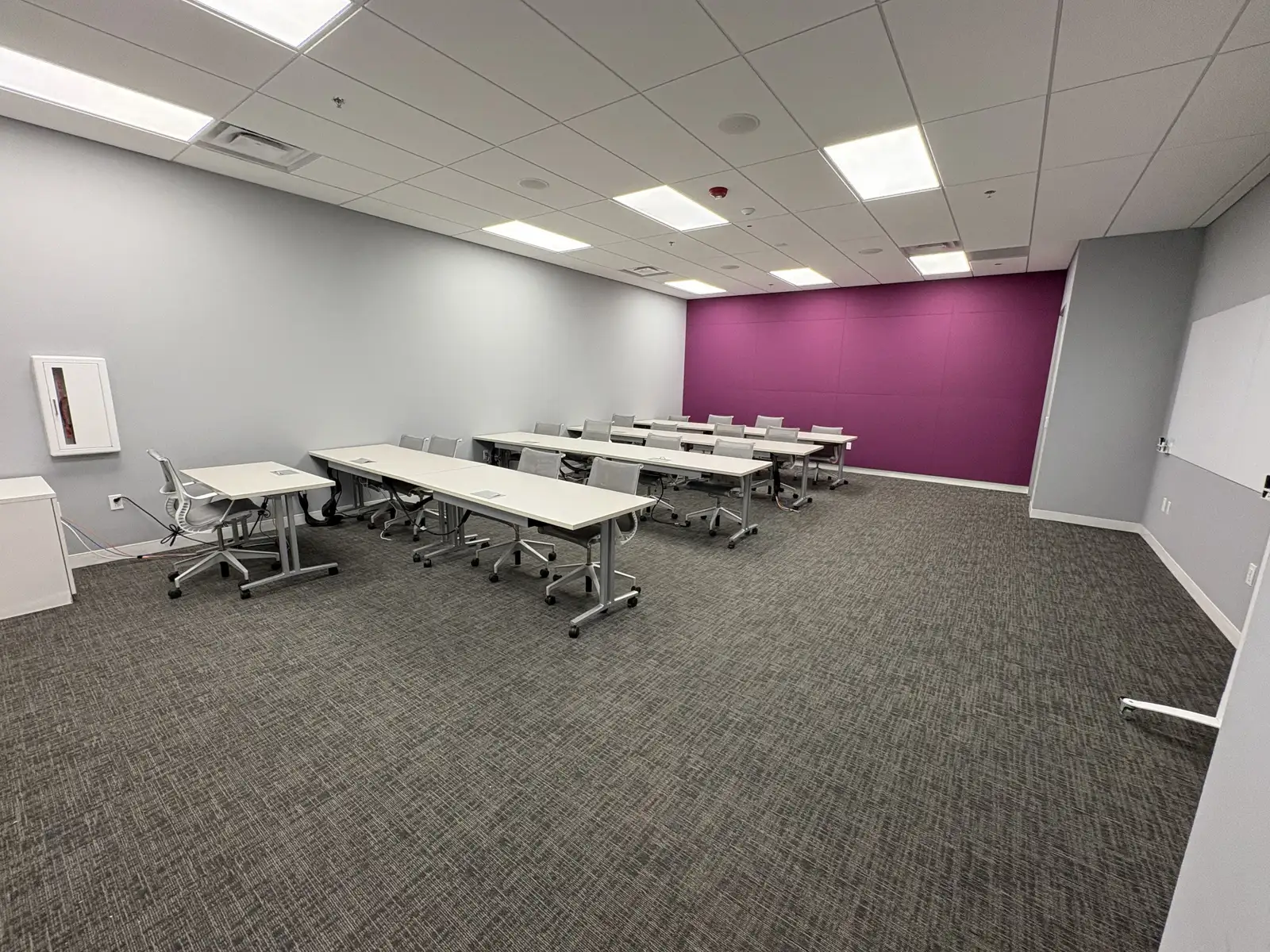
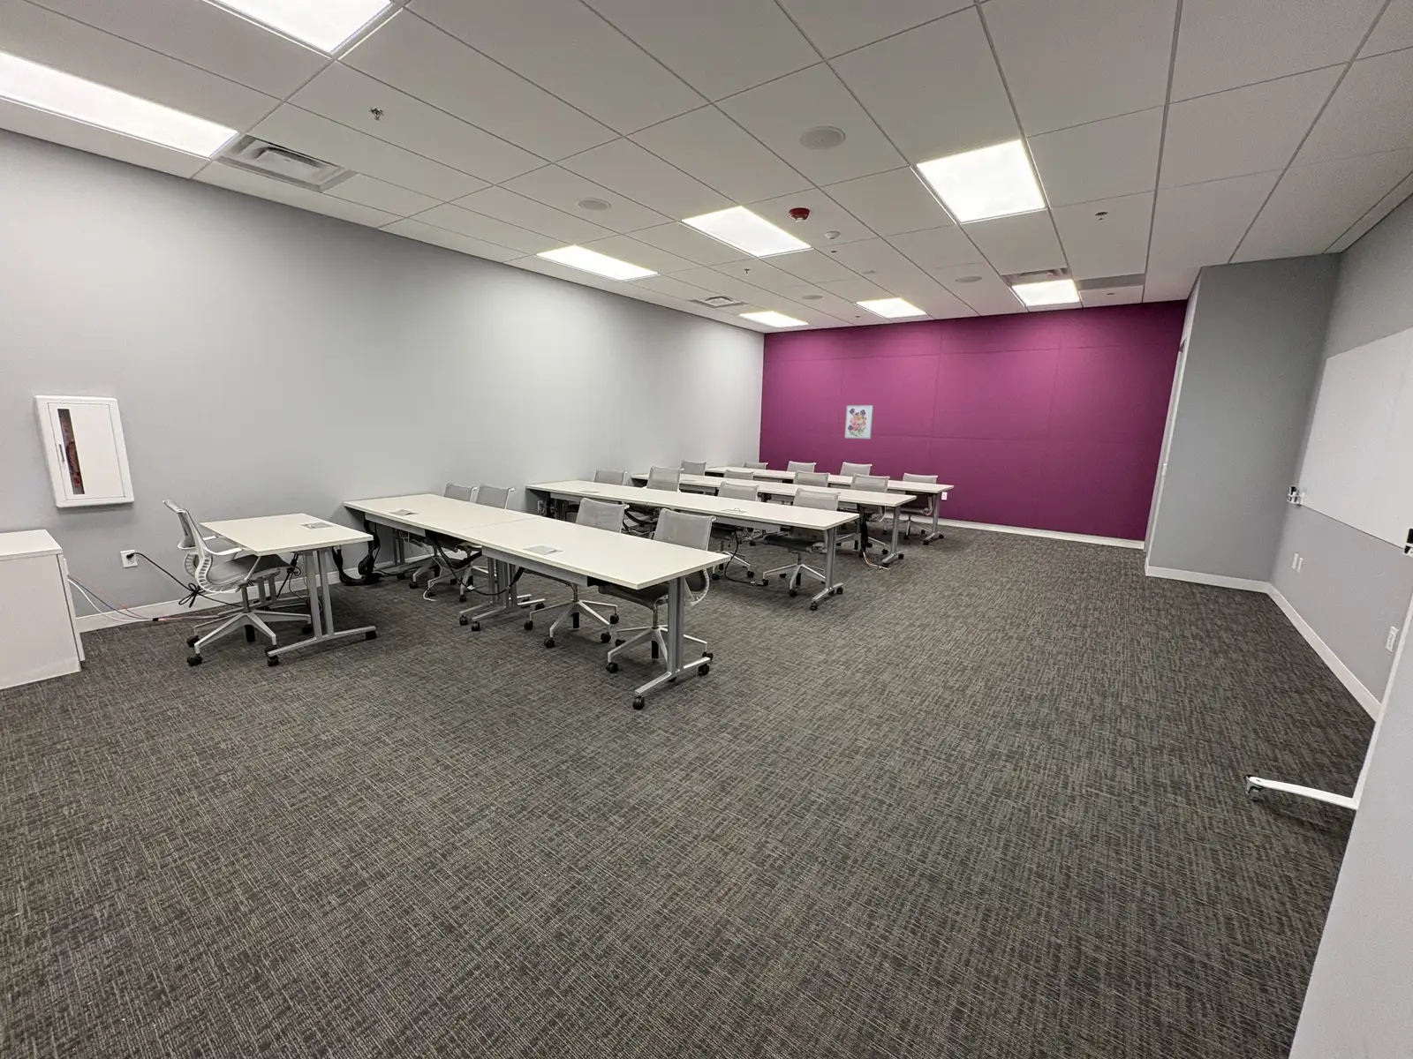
+ wall art [843,404,875,439]
